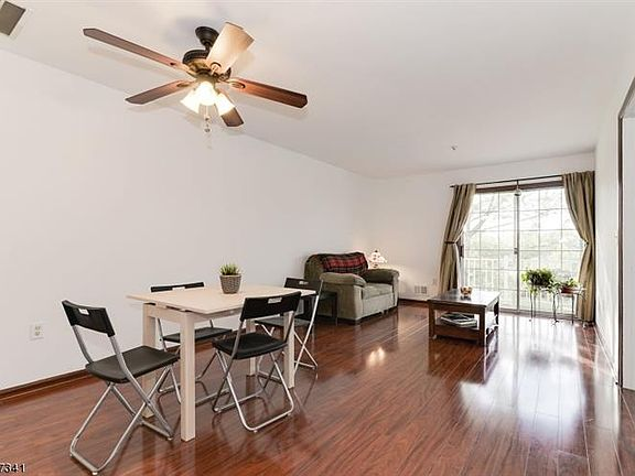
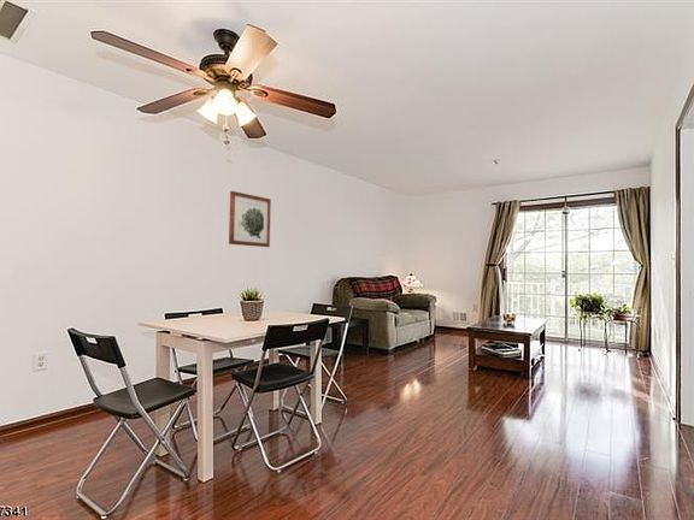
+ wall art [228,190,272,248]
